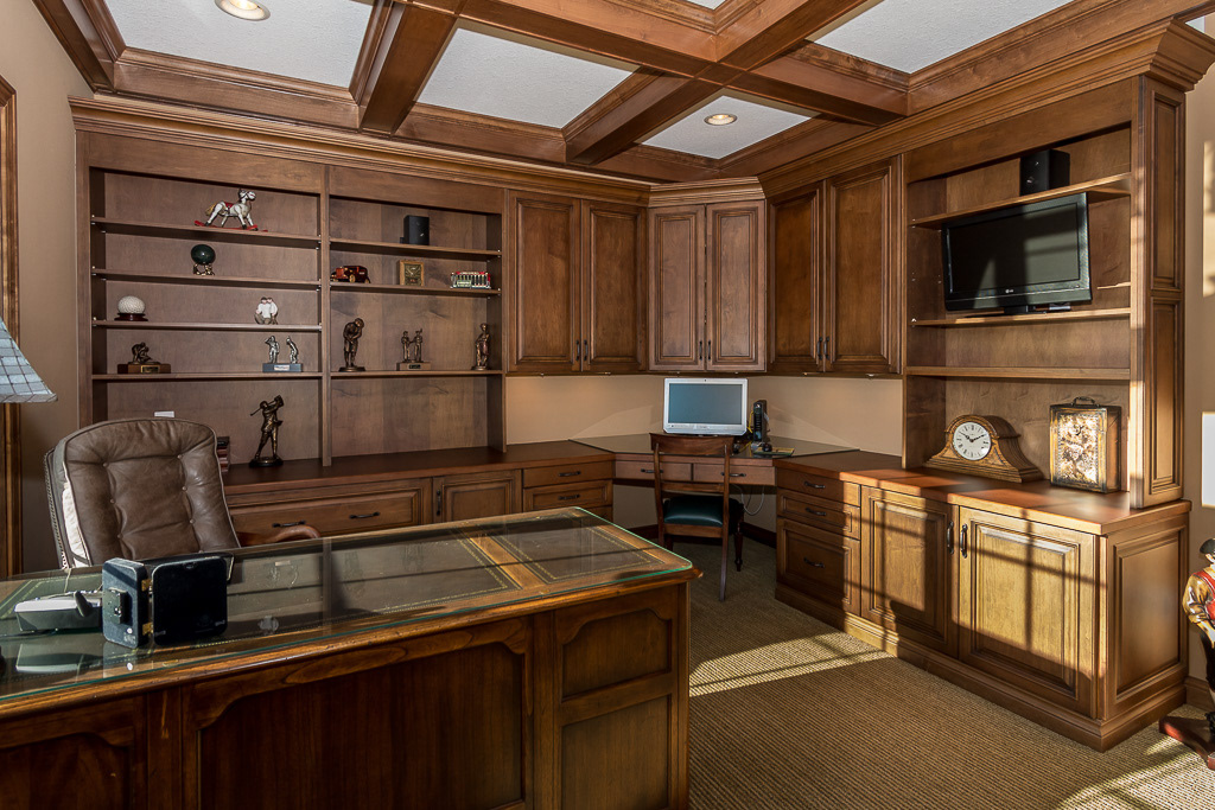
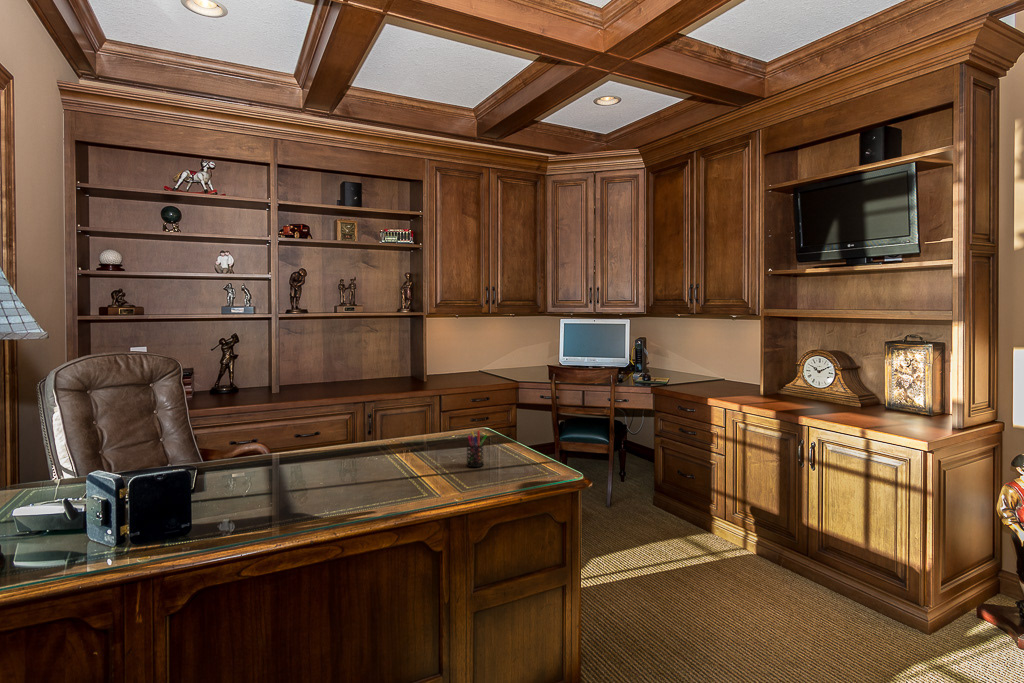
+ pen holder [465,429,488,468]
